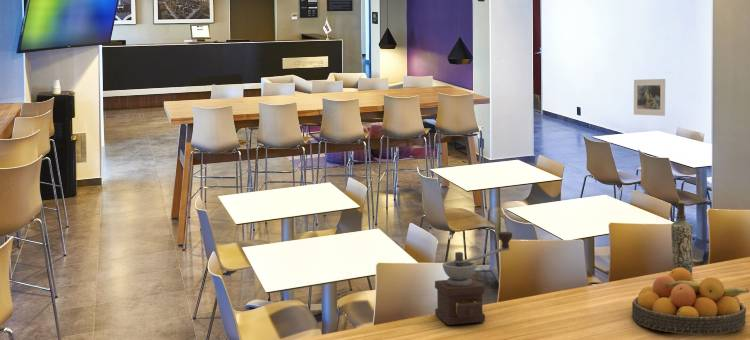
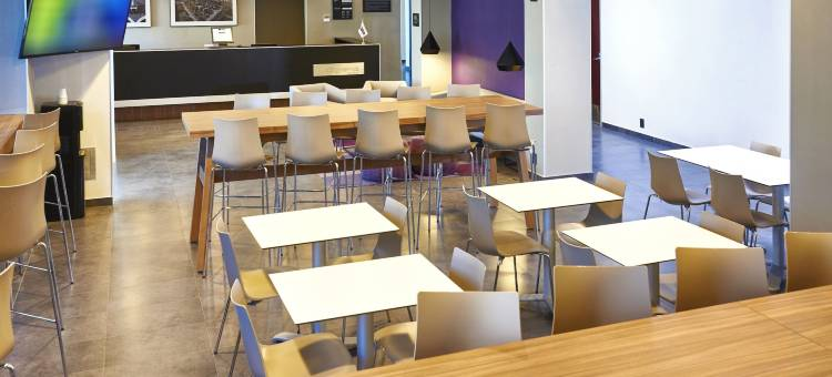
- fruit bowl [631,268,750,336]
- bottle [670,200,694,278]
- coffee grinder [434,231,513,326]
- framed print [633,78,666,117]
